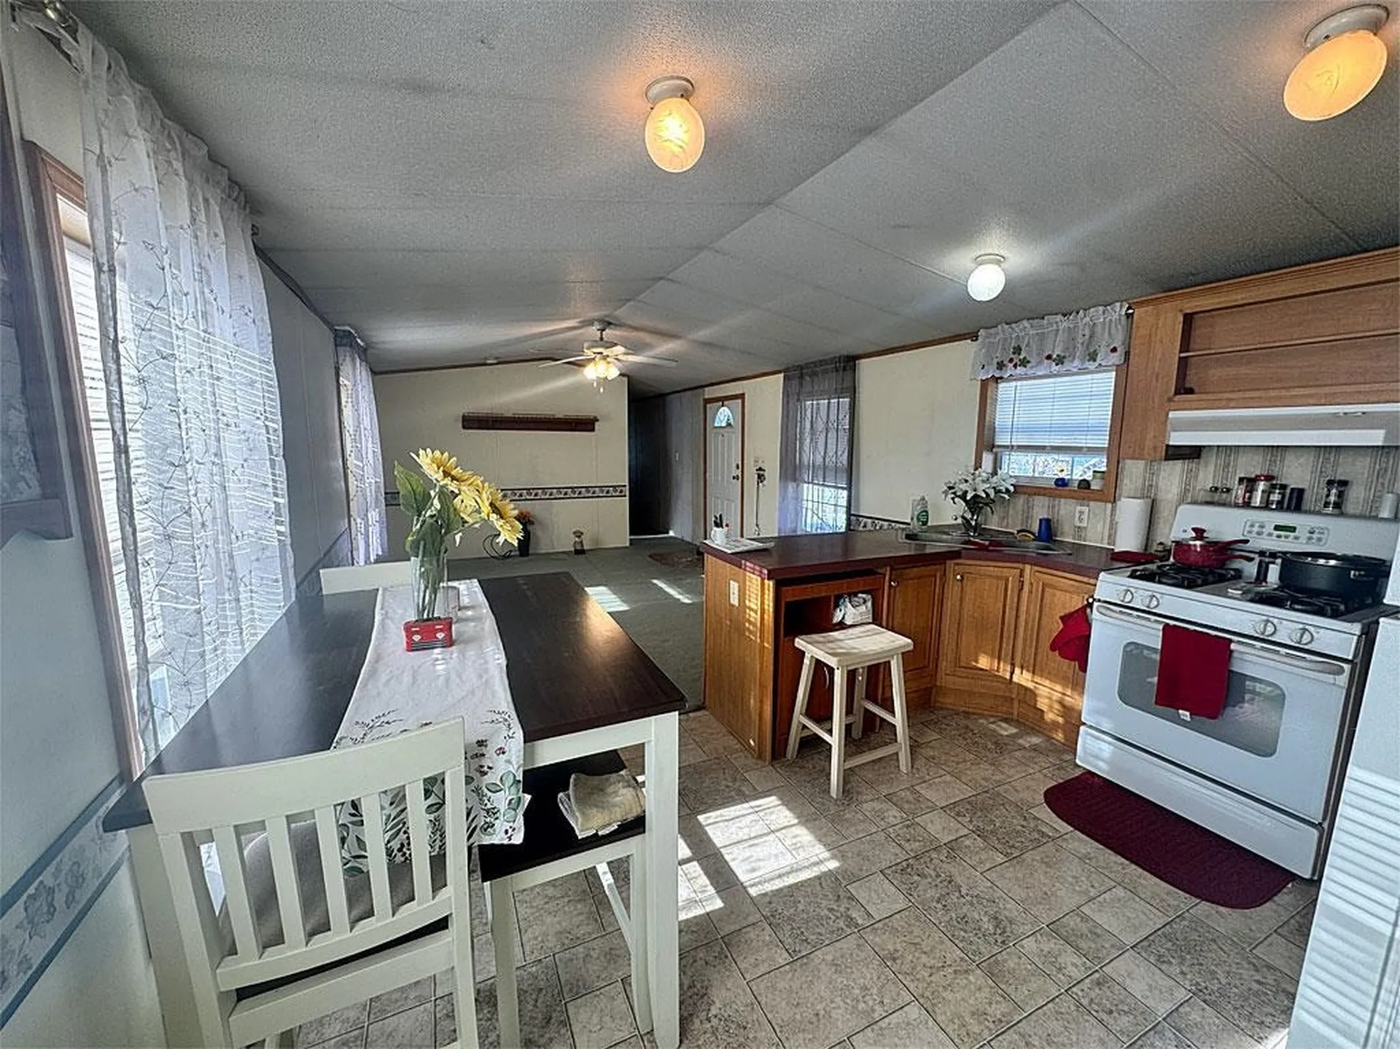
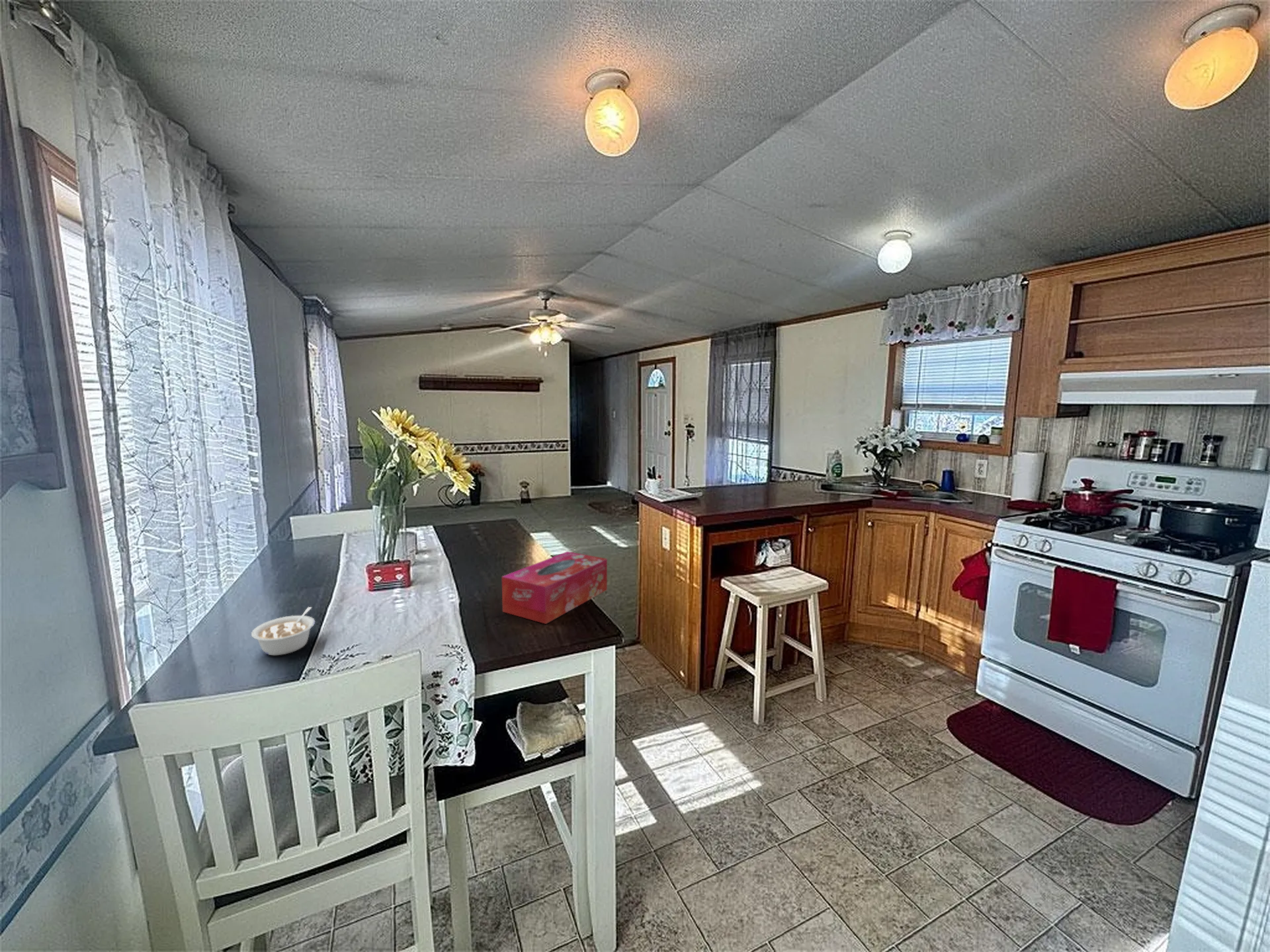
+ legume [251,606,316,656]
+ tissue box [501,551,608,625]
